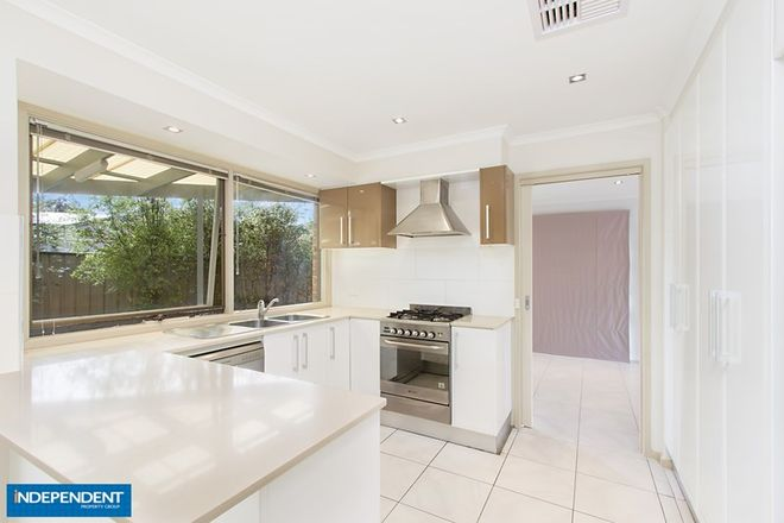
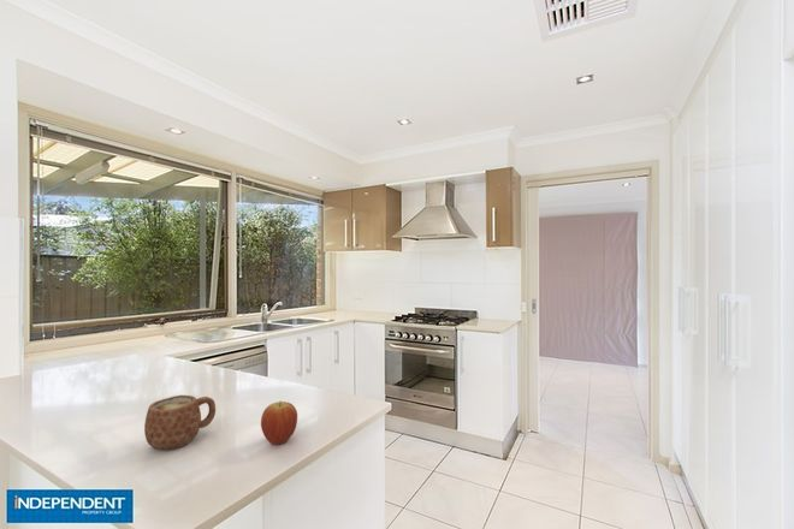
+ fruit [260,399,298,446]
+ mug [143,394,217,451]
